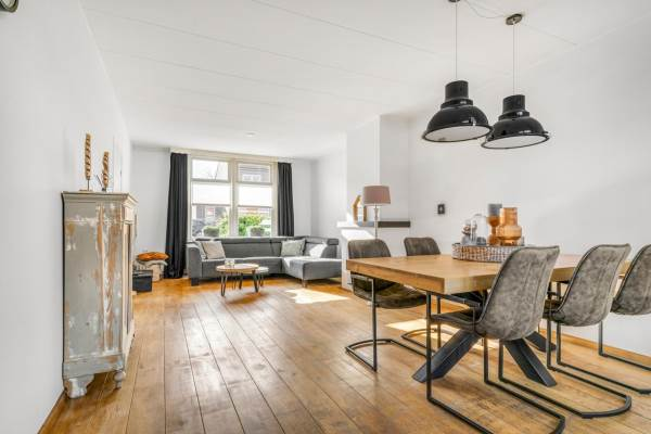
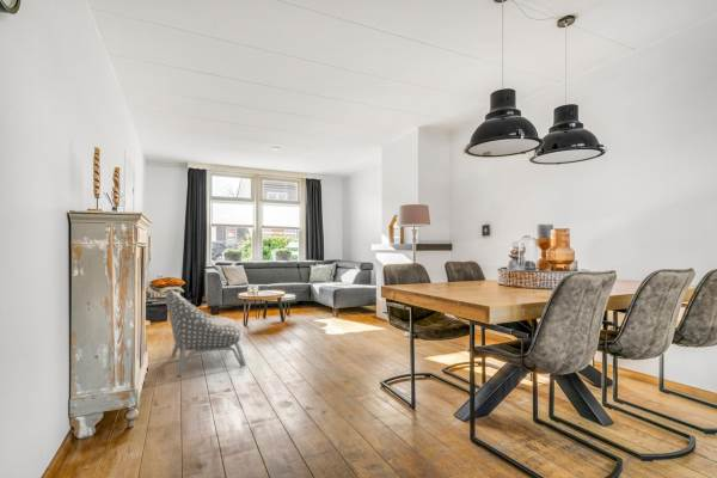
+ armchair [165,289,247,378]
